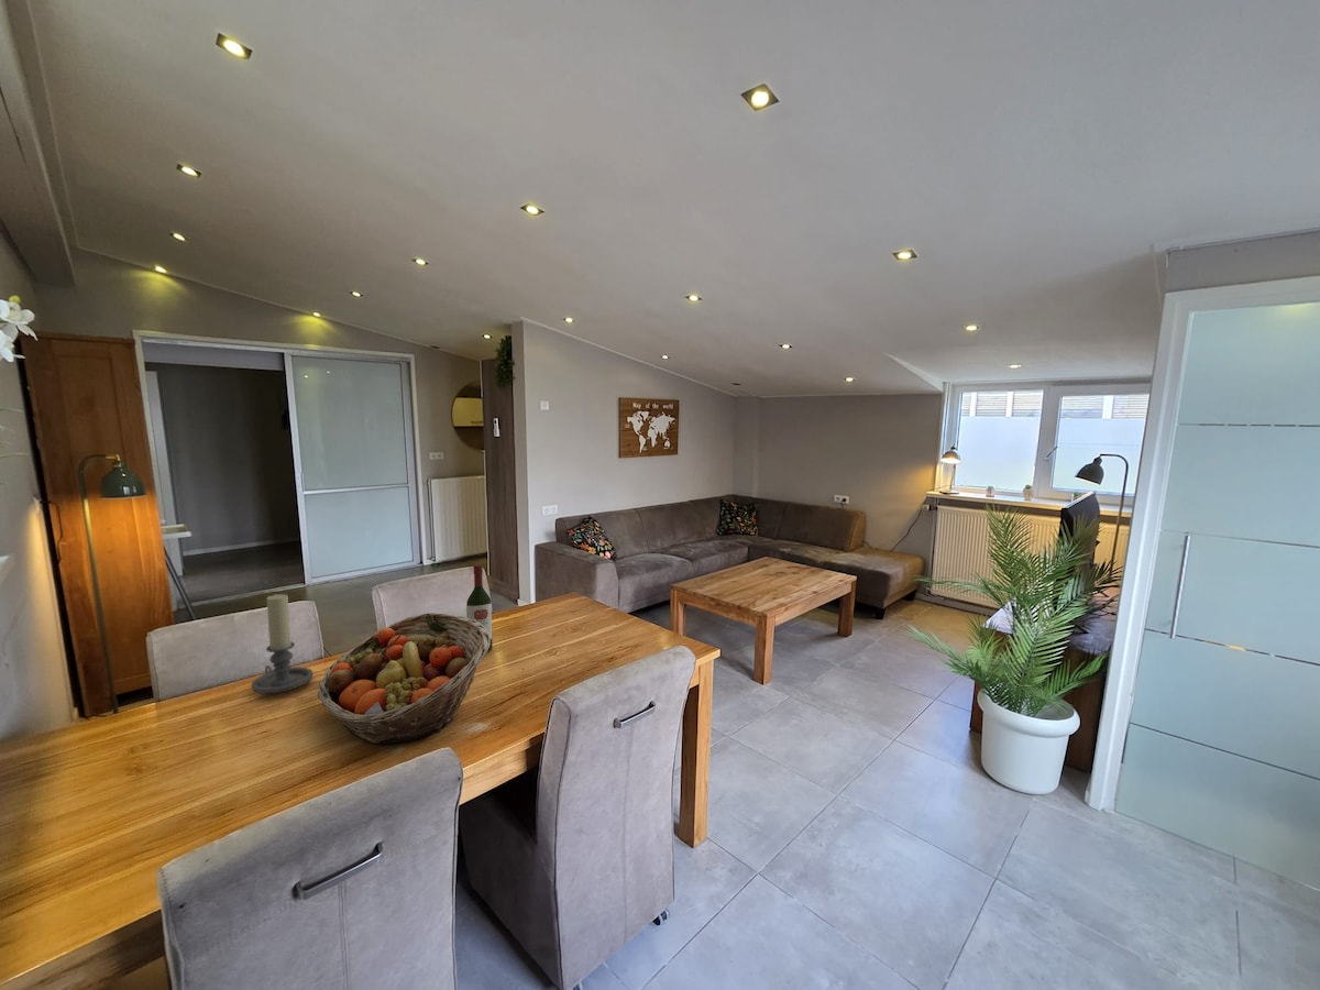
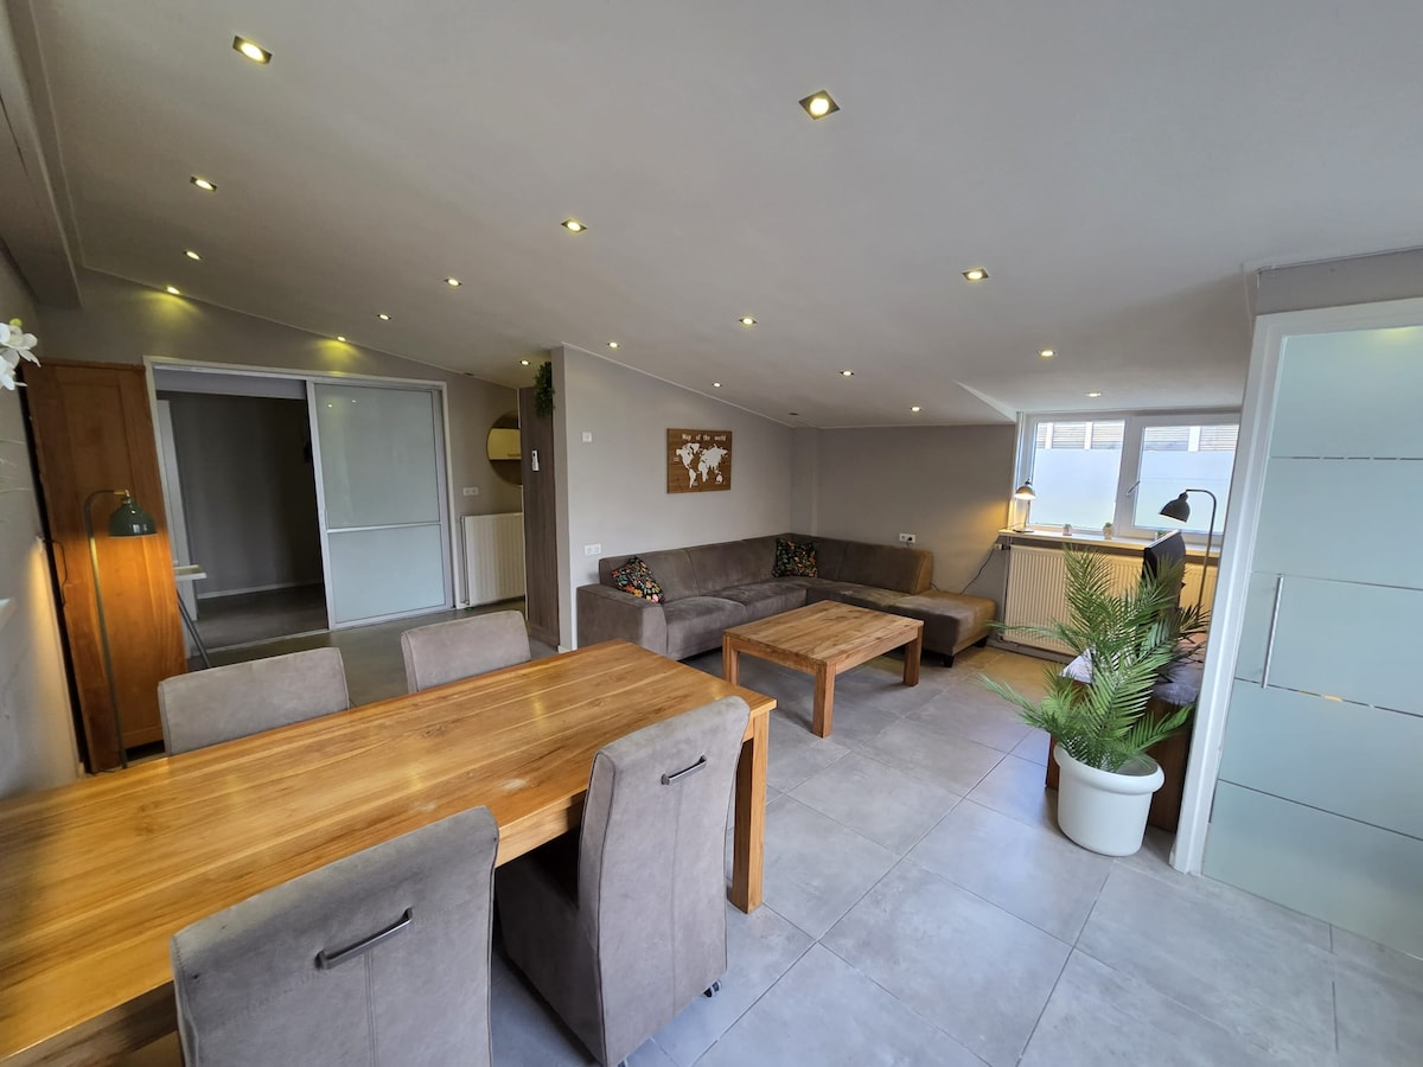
- wine bottle [465,563,493,652]
- fruit basket [317,612,491,745]
- candle holder [250,593,315,694]
